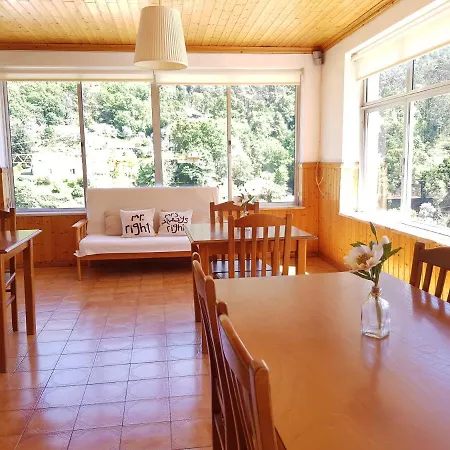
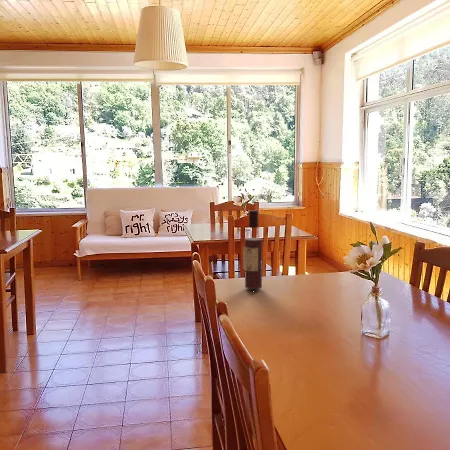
+ wine bottle [242,209,263,290]
